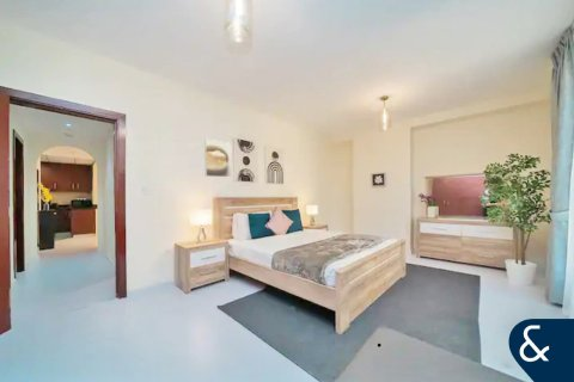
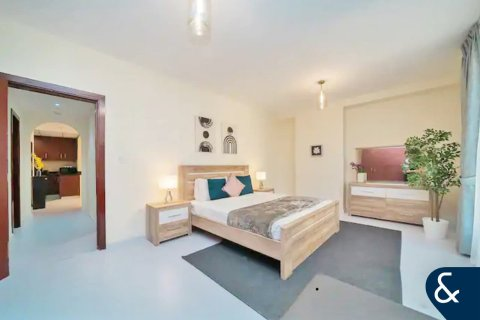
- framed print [203,138,232,178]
